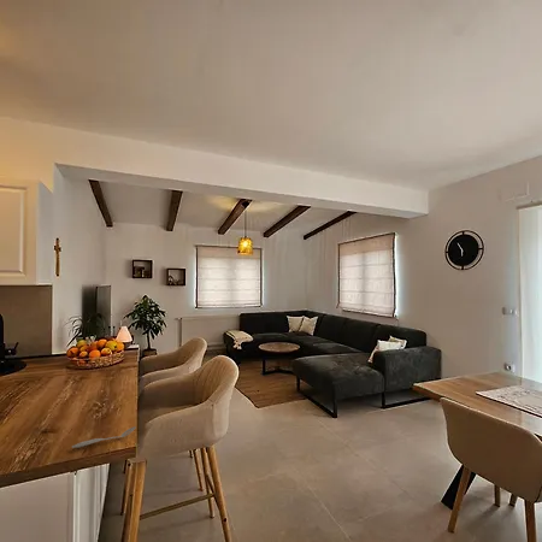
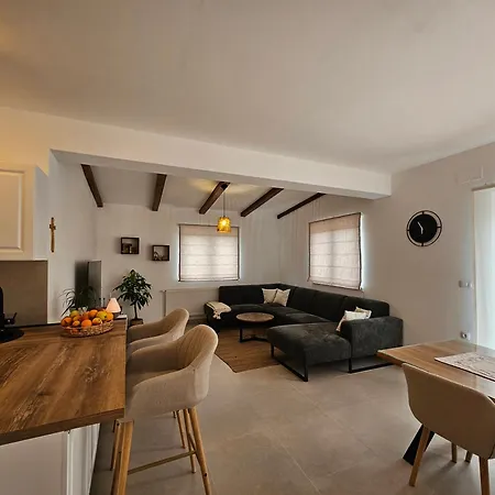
- spoon [71,426,137,449]
